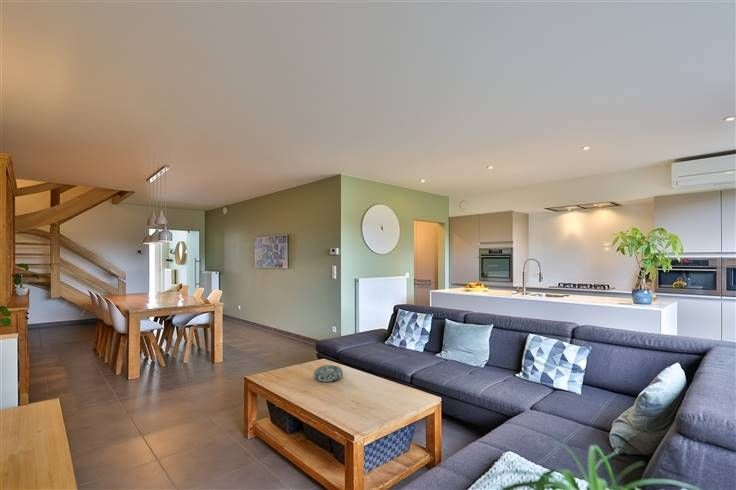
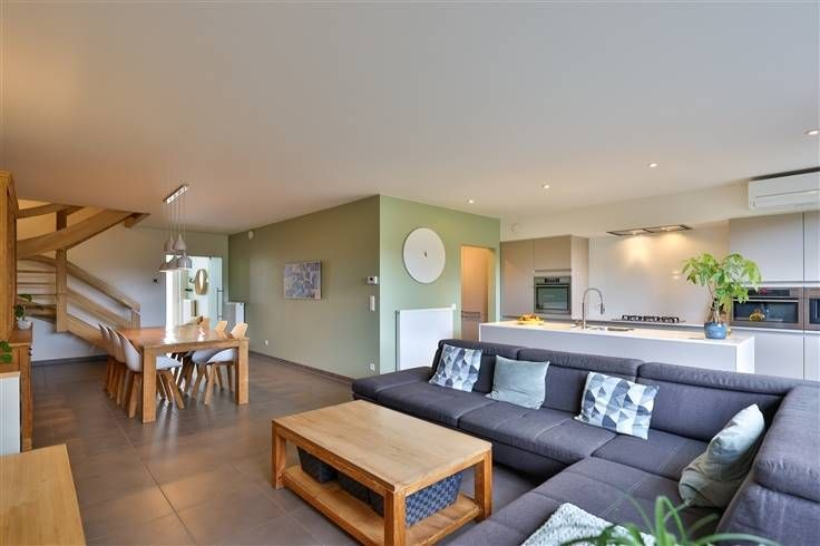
- decorative bowl [313,364,344,383]
